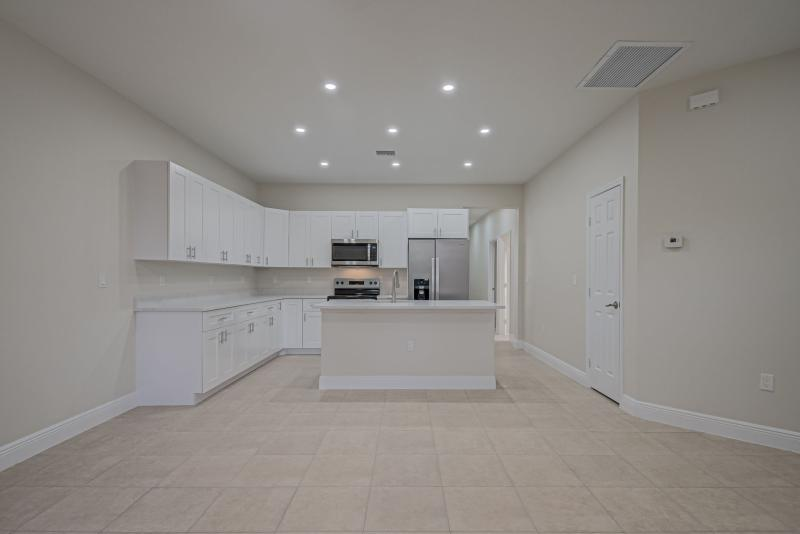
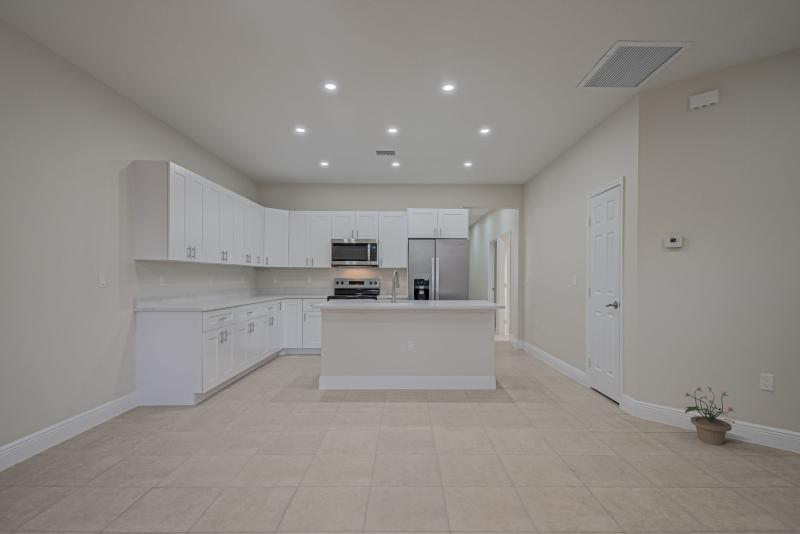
+ potted plant [684,385,736,446]
